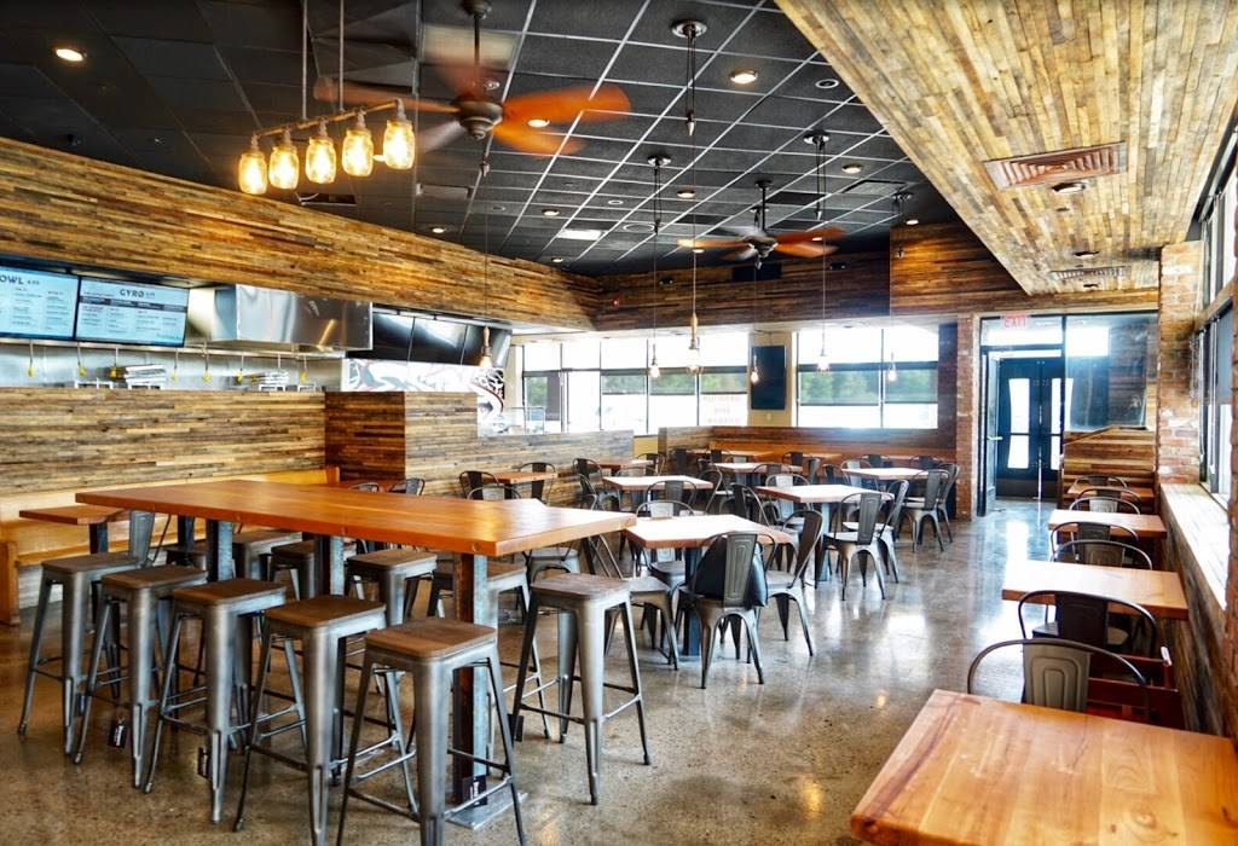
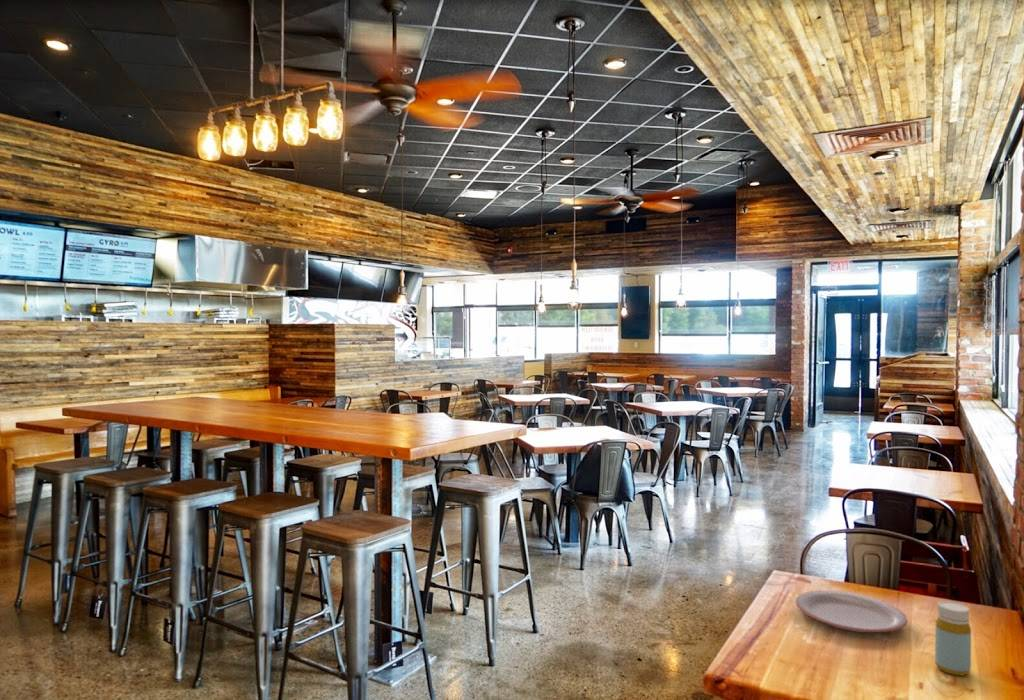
+ bottle [934,600,972,677]
+ plate [795,589,908,633]
